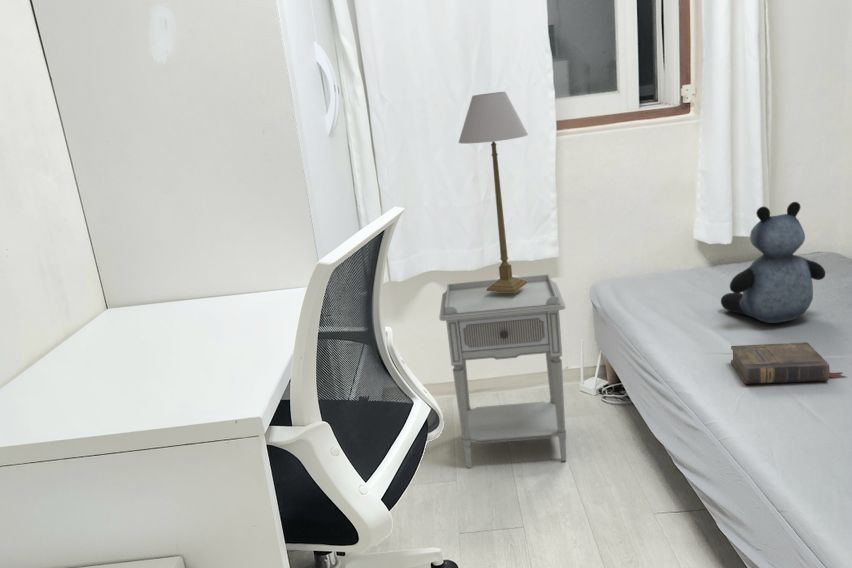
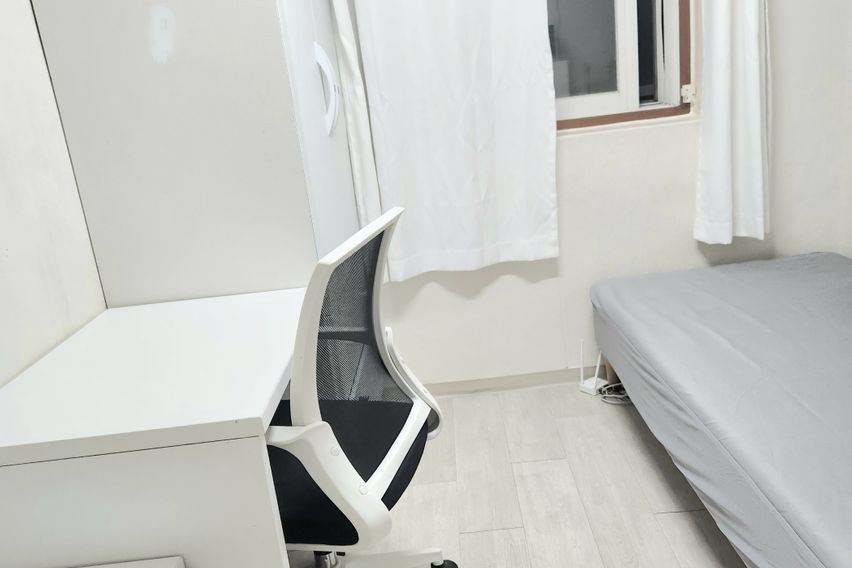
- teddy bear [720,201,826,324]
- book [730,342,848,385]
- nightstand [438,273,567,469]
- table lamp [457,91,529,292]
